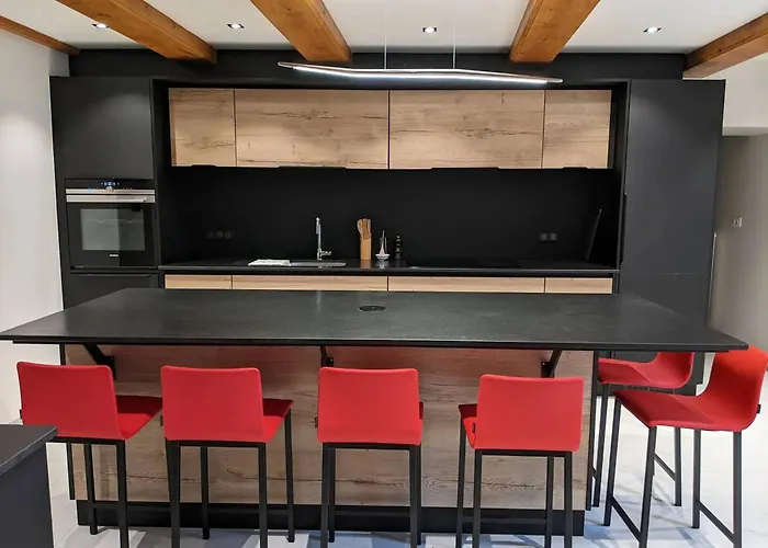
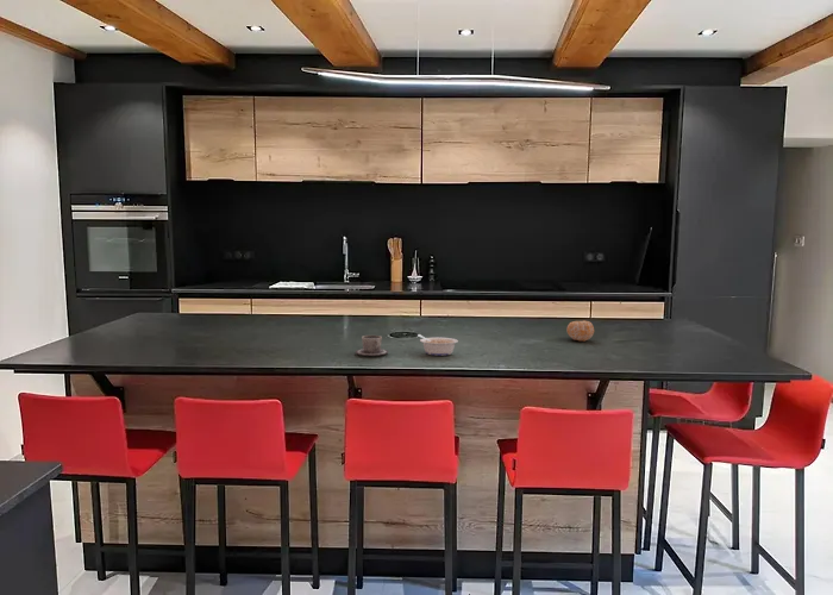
+ legume [416,333,459,357]
+ fruit [565,319,595,343]
+ cup [355,334,390,357]
